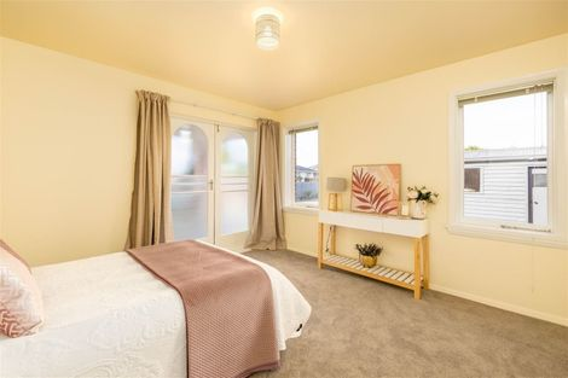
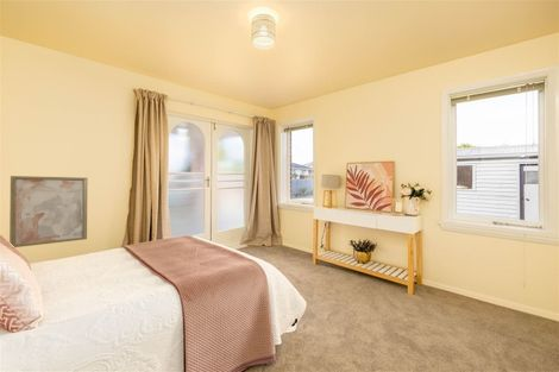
+ wall art [8,175,89,248]
